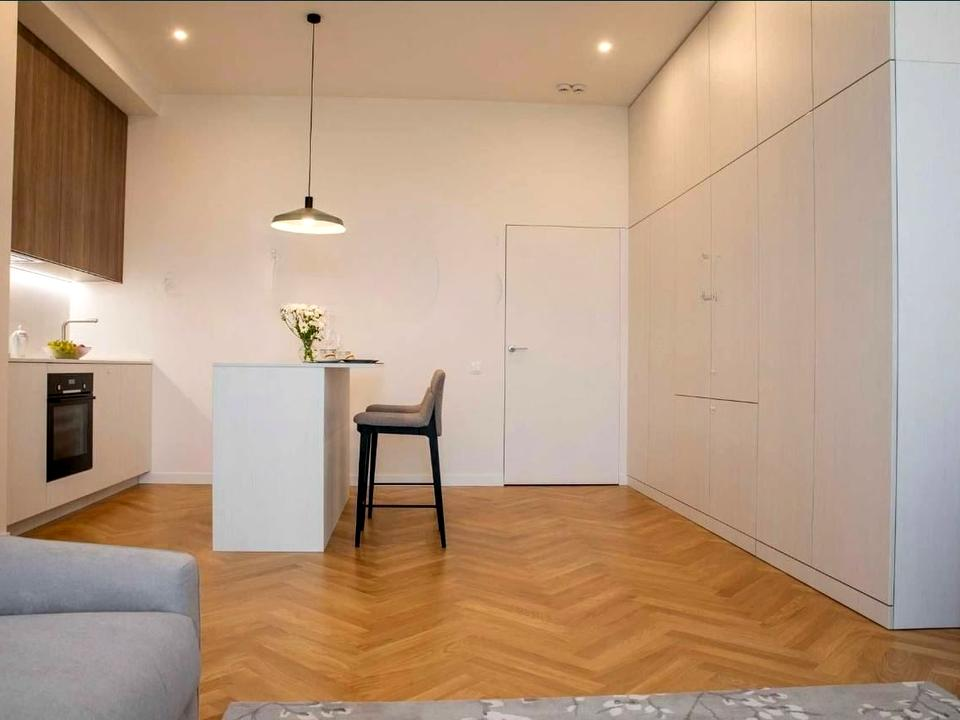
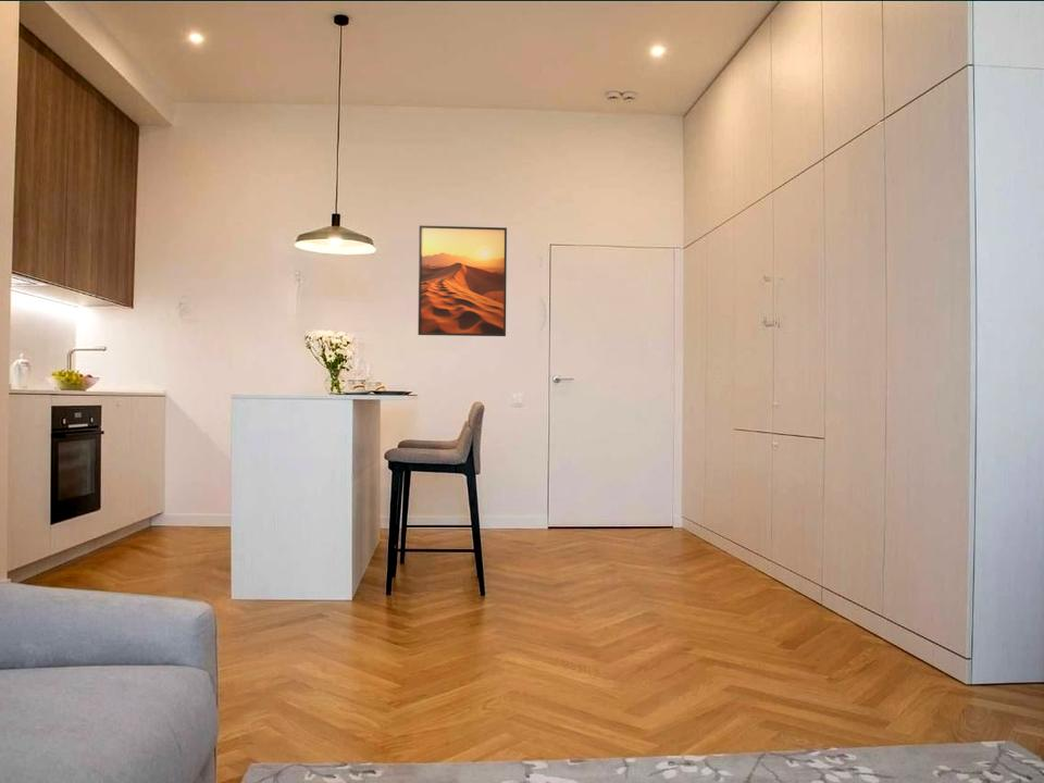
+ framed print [417,225,508,337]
